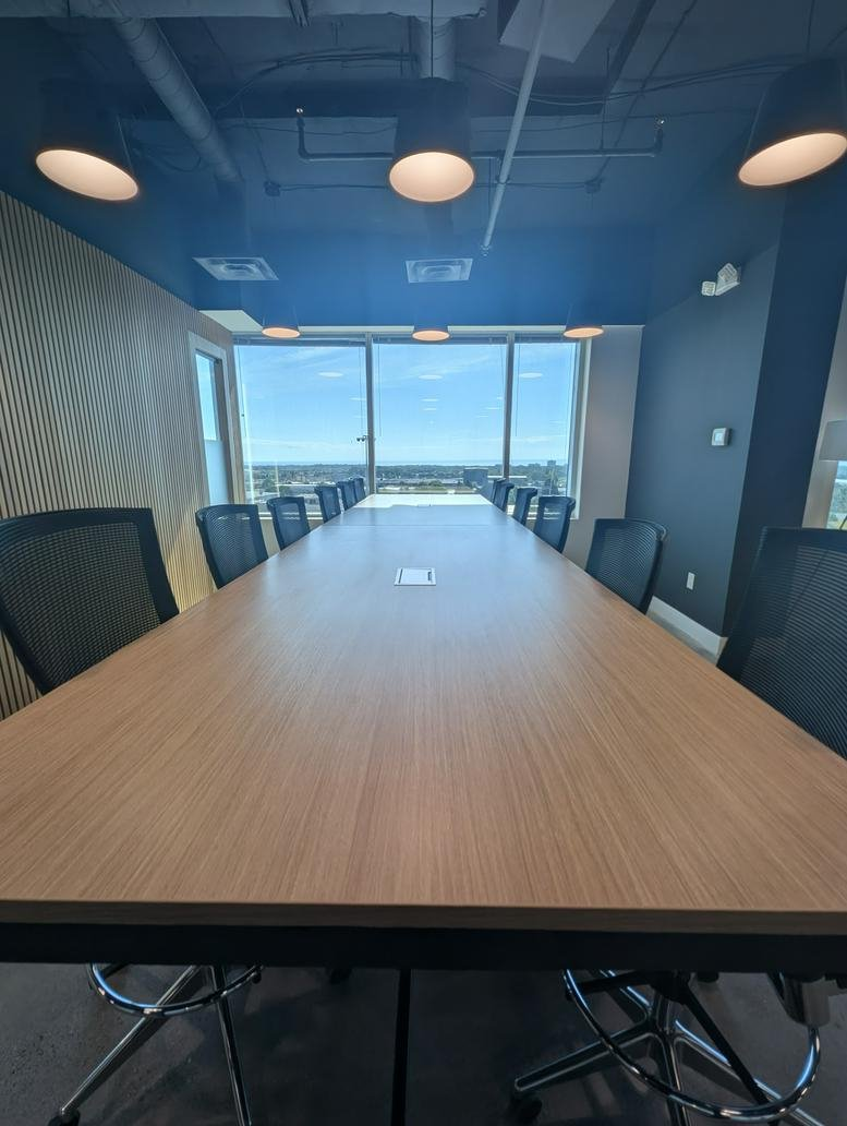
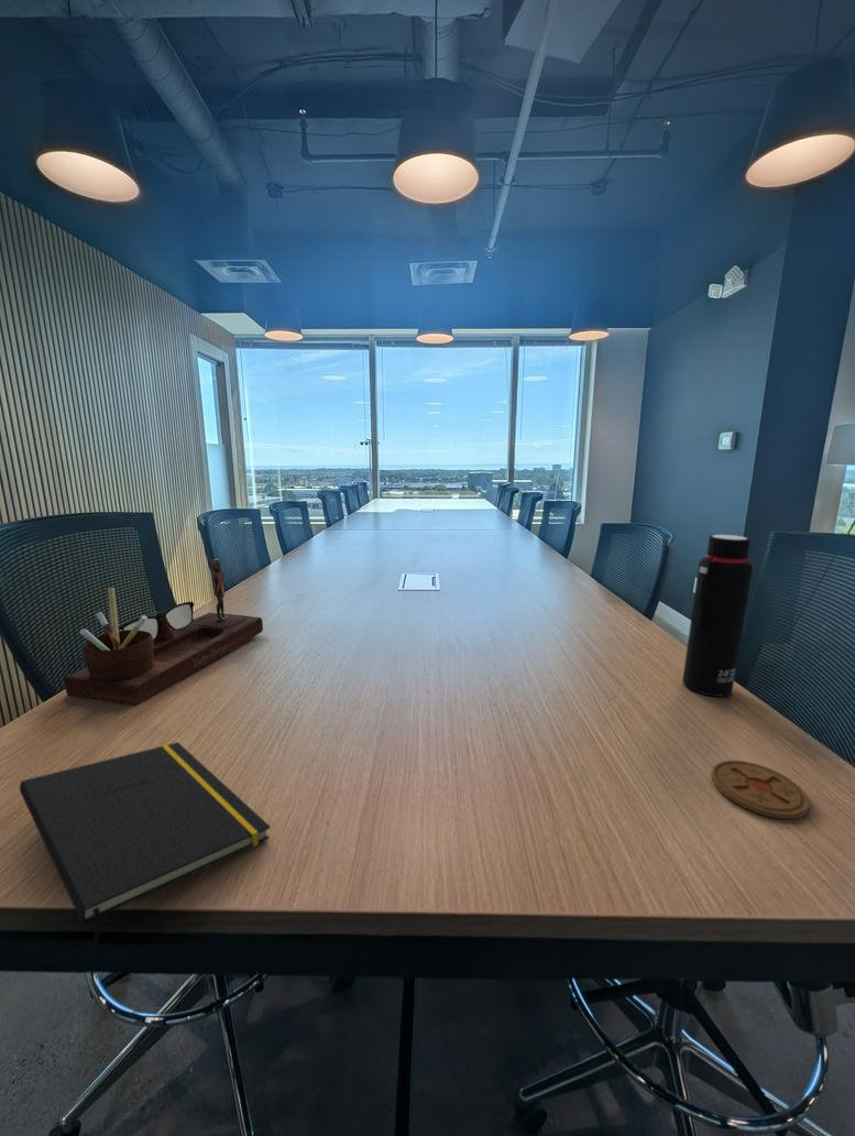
+ water bottle [681,534,754,698]
+ coaster [711,760,811,820]
+ notepad [19,741,272,959]
+ desk organizer [64,558,264,707]
